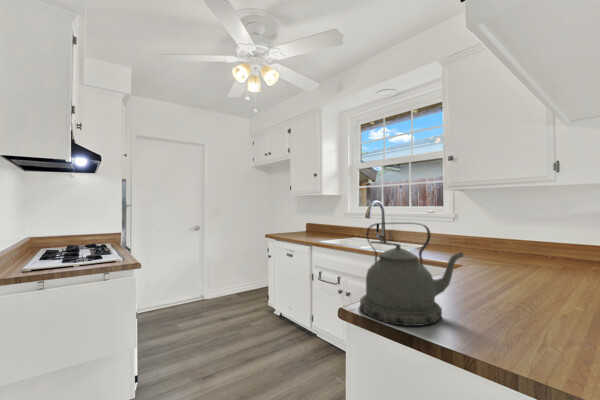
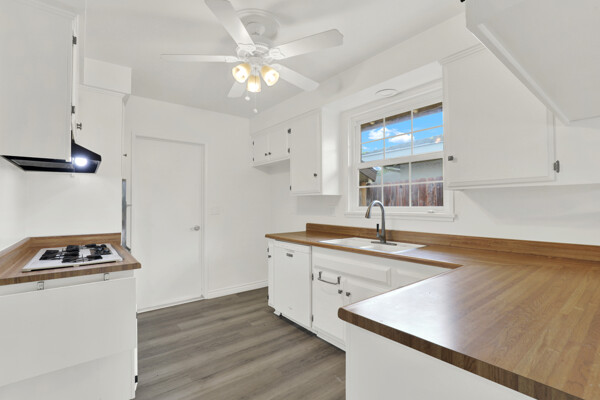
- kettle [359,222,465,327]
